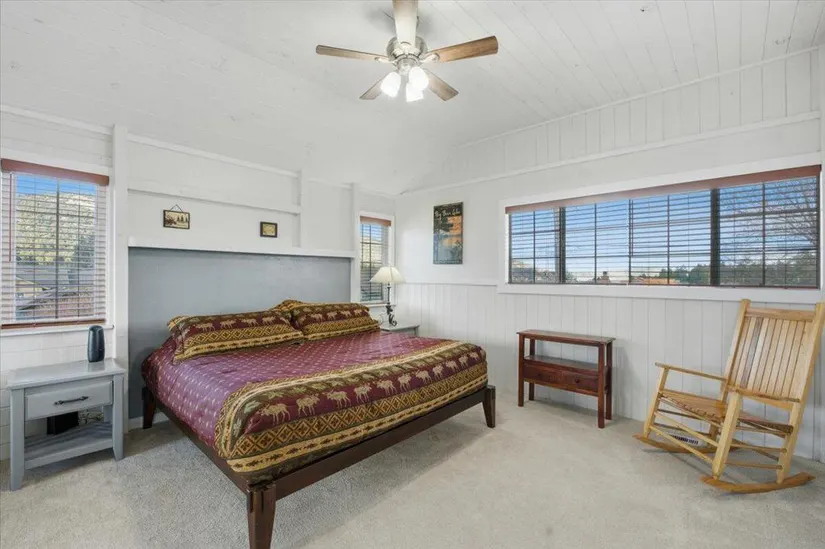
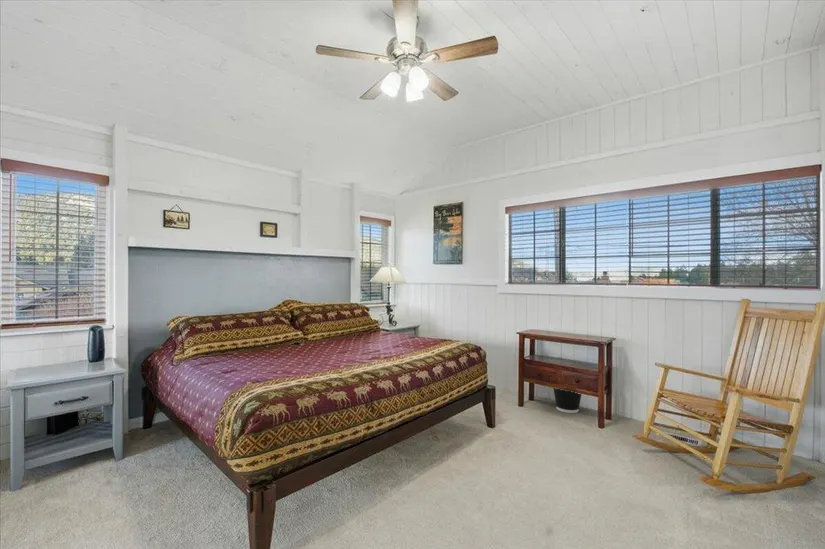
+ wastebasket [552,387,583,414]
